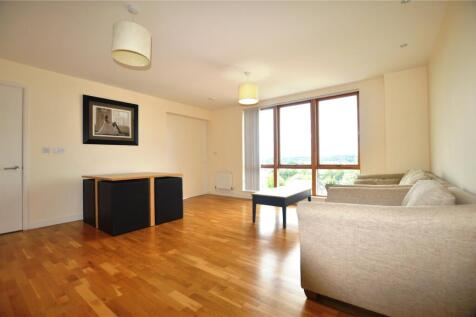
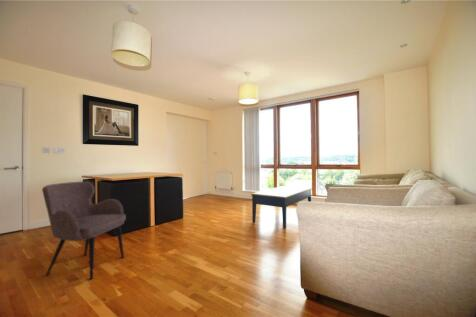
+ armchair [41,181,127,280]
